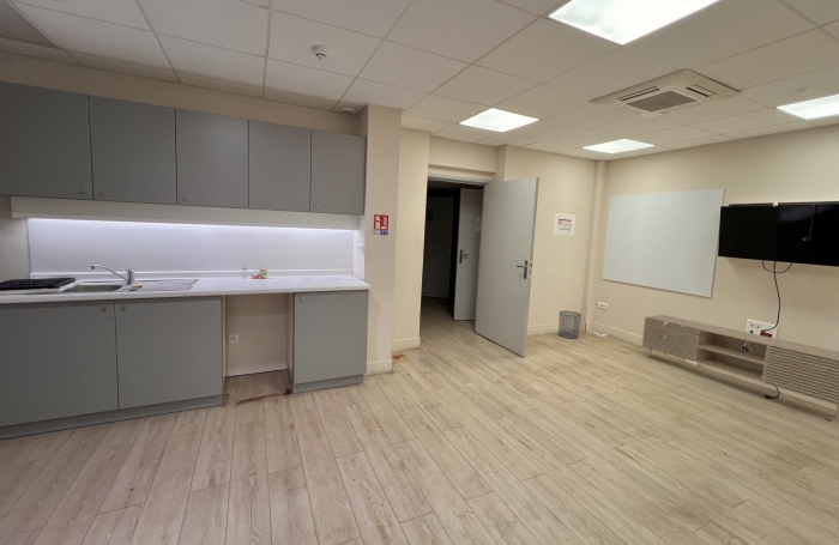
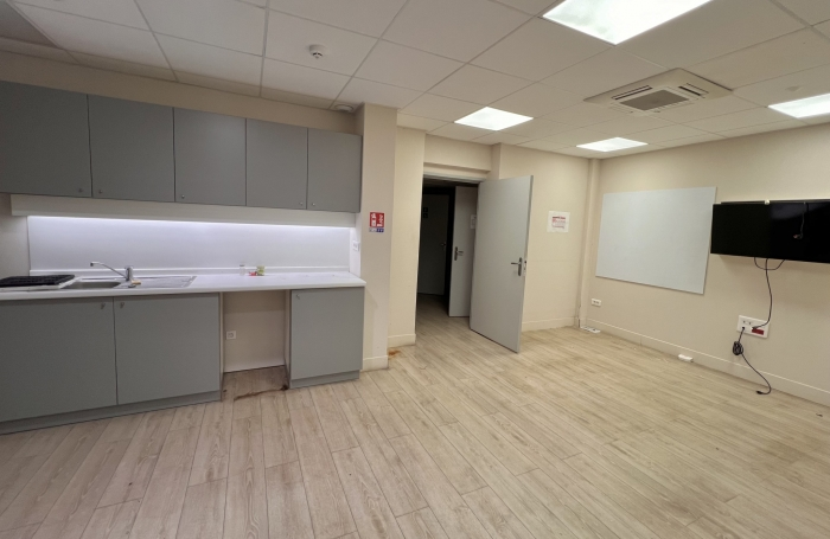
- waste bin [557,310,583,339]
- credenza [640,314,839,424]
